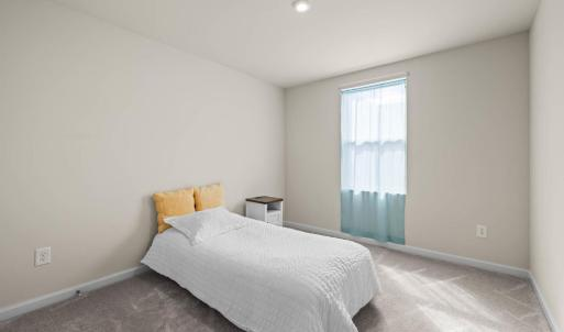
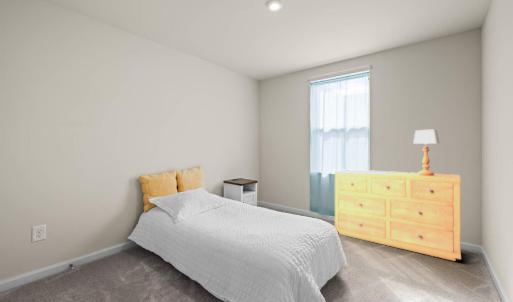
+ dresser [334,168,462,262]
+ table lamp [412,129,440,176]
